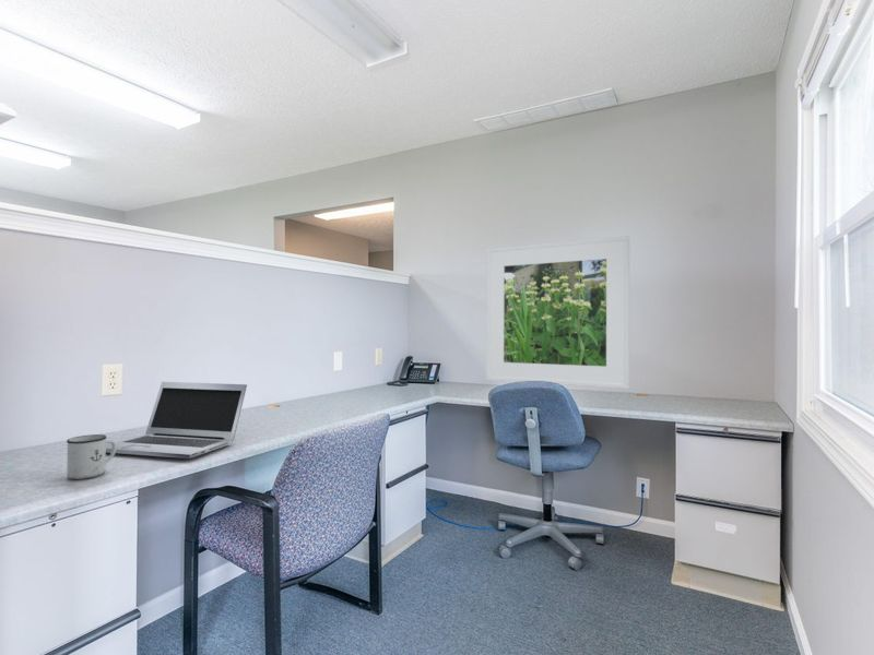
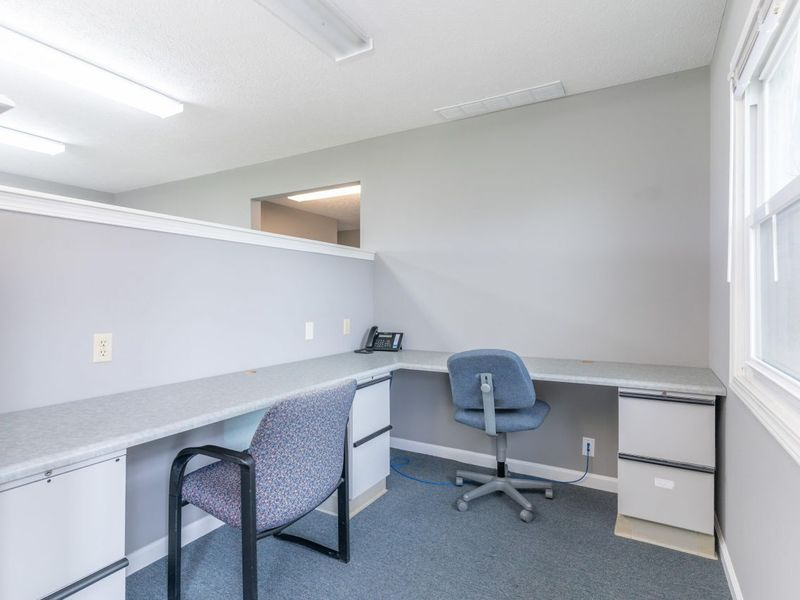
- laptop [106,381,248,460]
- mug [66,433,116,480]
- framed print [485,235,630,390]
